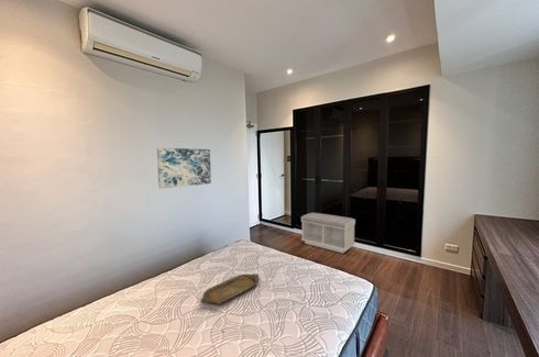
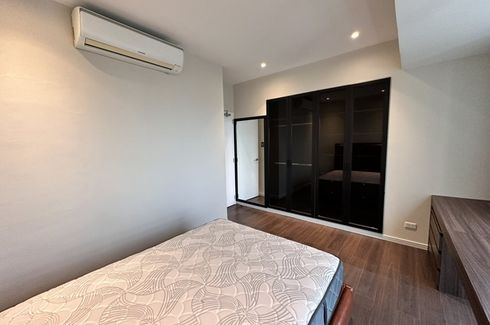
- serving tray [200,272,260,305]
- wall art [156,146,212,189]
- bench [300,212,356,254]
